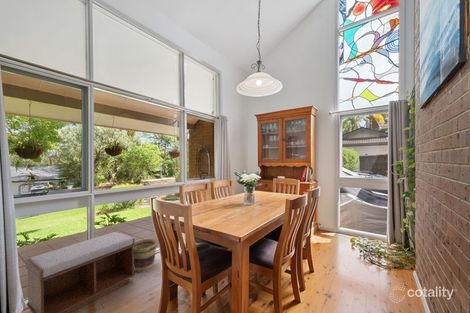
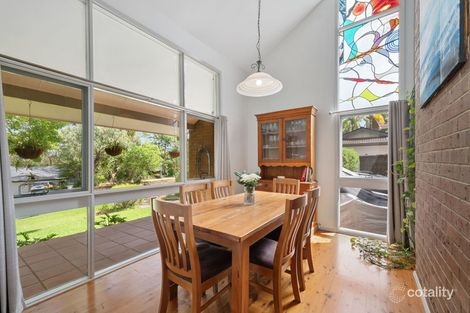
- basket [133,237,158,273]
- bench [25,231,136,313]
